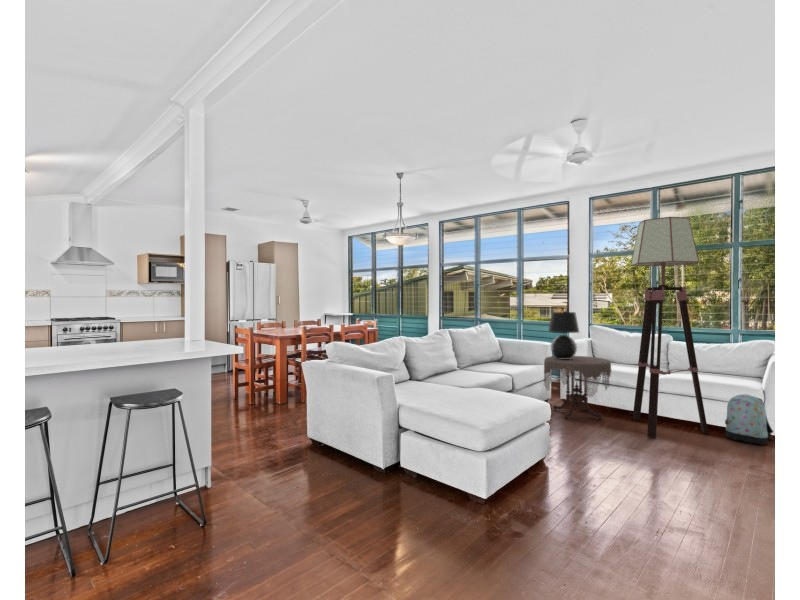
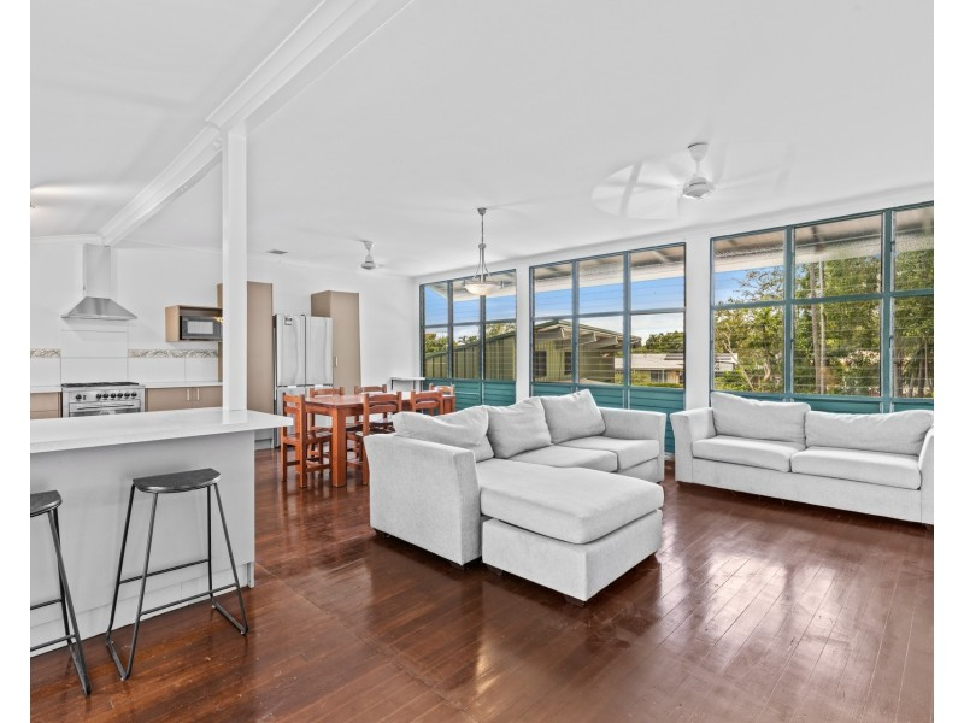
- table lamp [547,311,580,359]
- floor lamp [630,216,709,439]
- side table [543,355,612,420]
- backpack [724,393,774,446]
